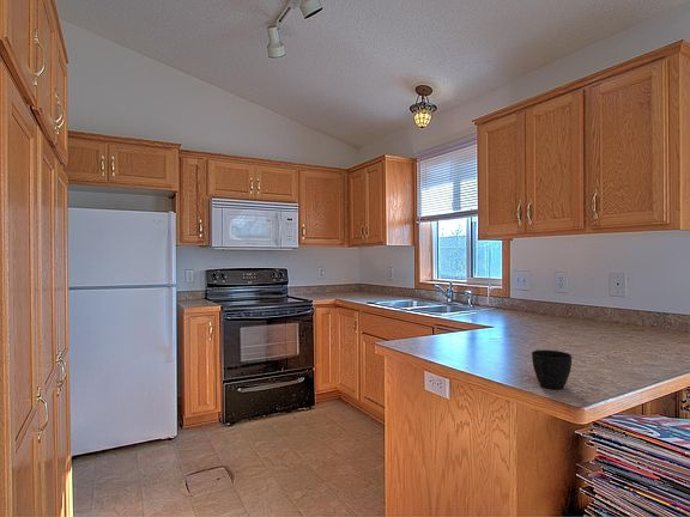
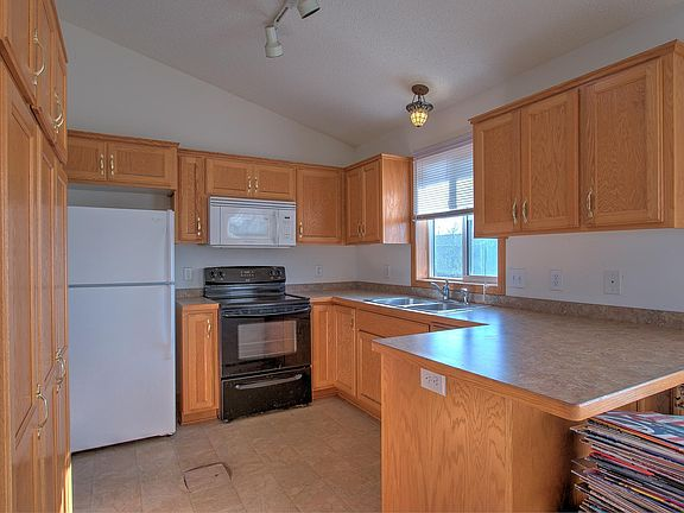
- cup [531,349,573,390]
